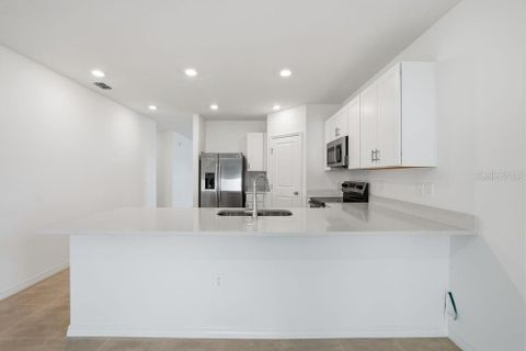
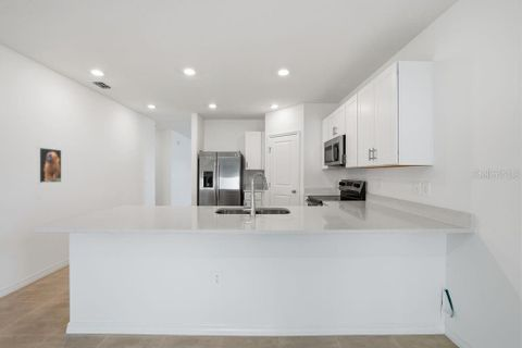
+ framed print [36,147,62,184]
